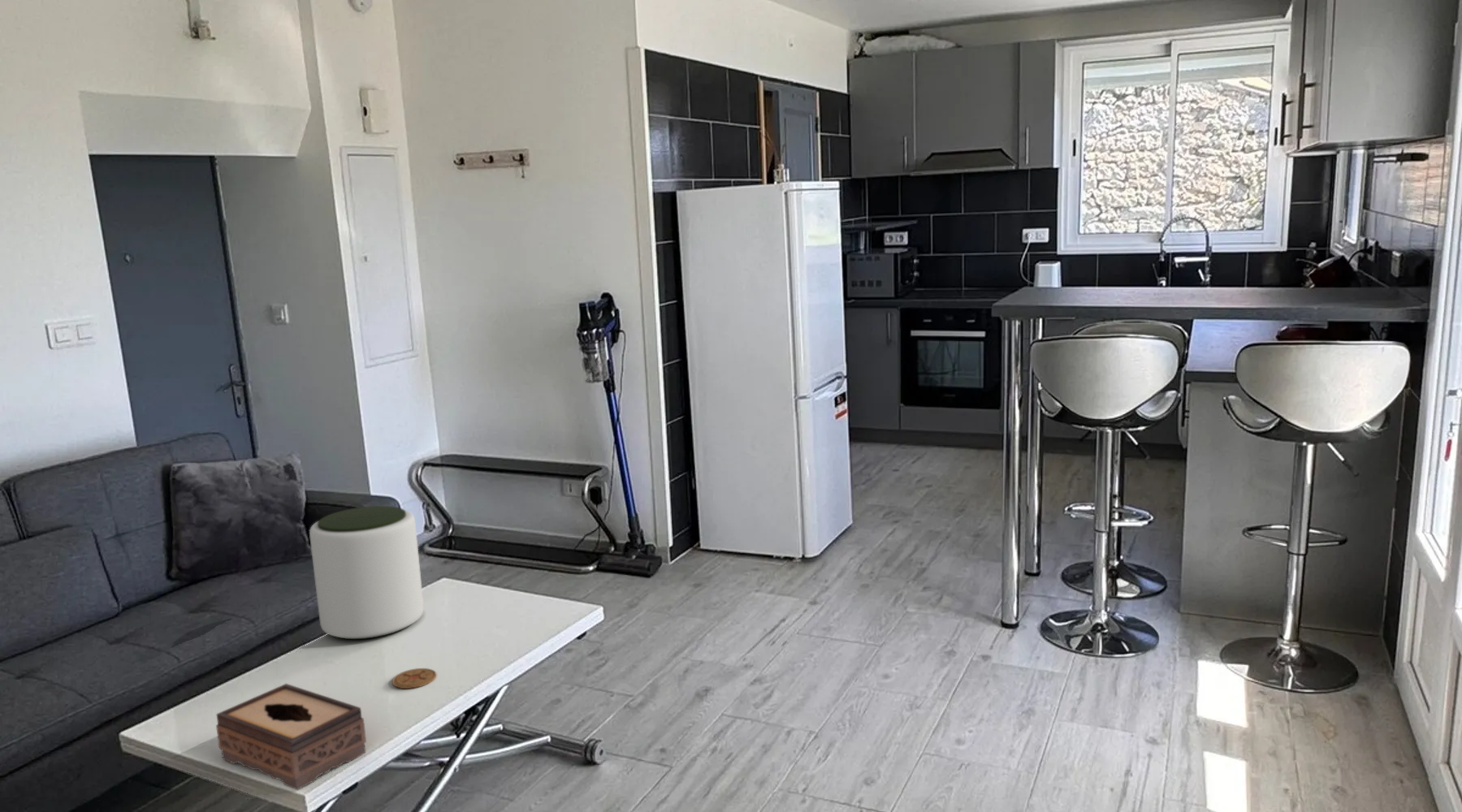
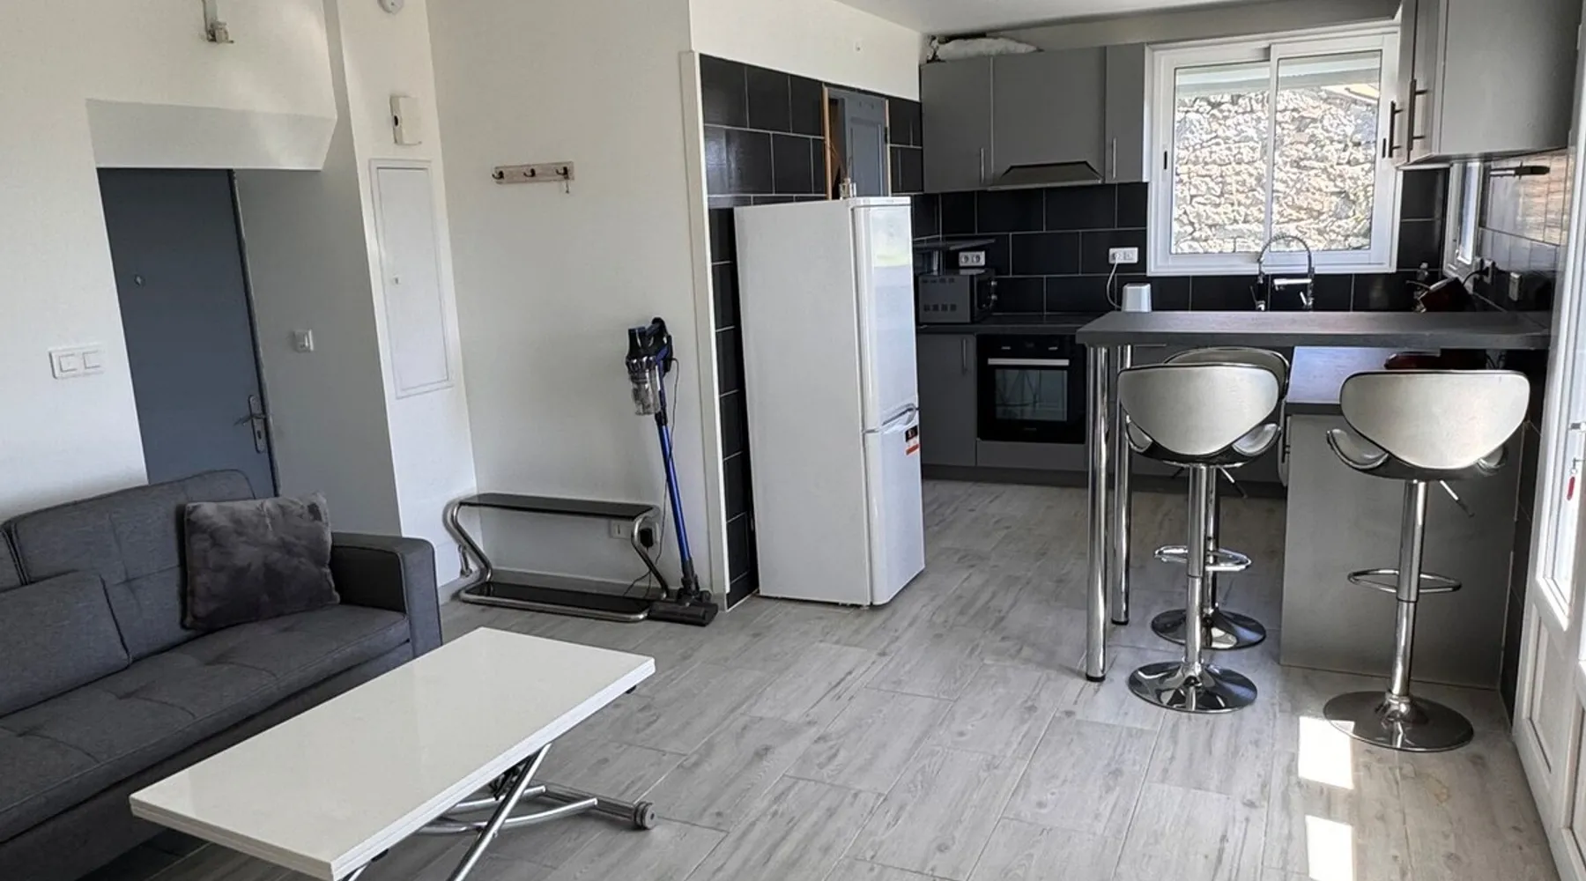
- plant pot [309,505,425,640]
- tissue box [215,683,367,791]
- coaster [391,667,437,689]
